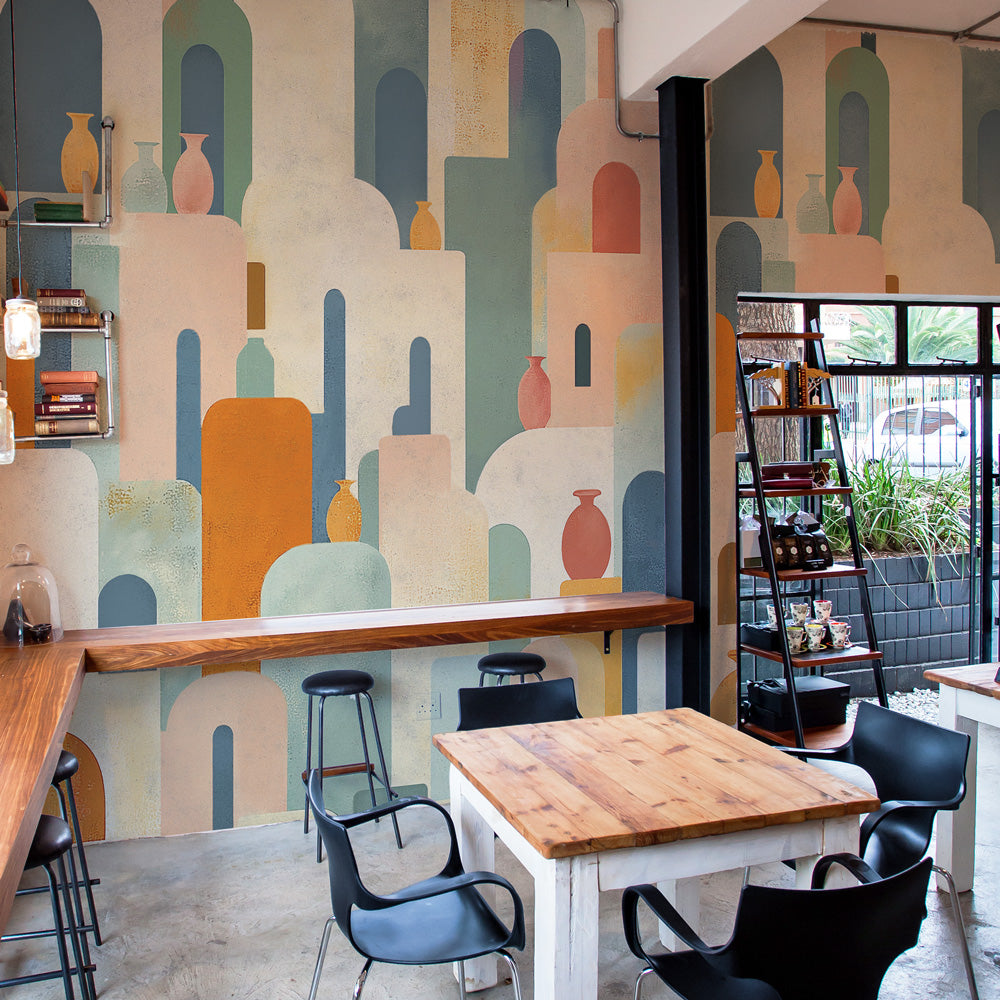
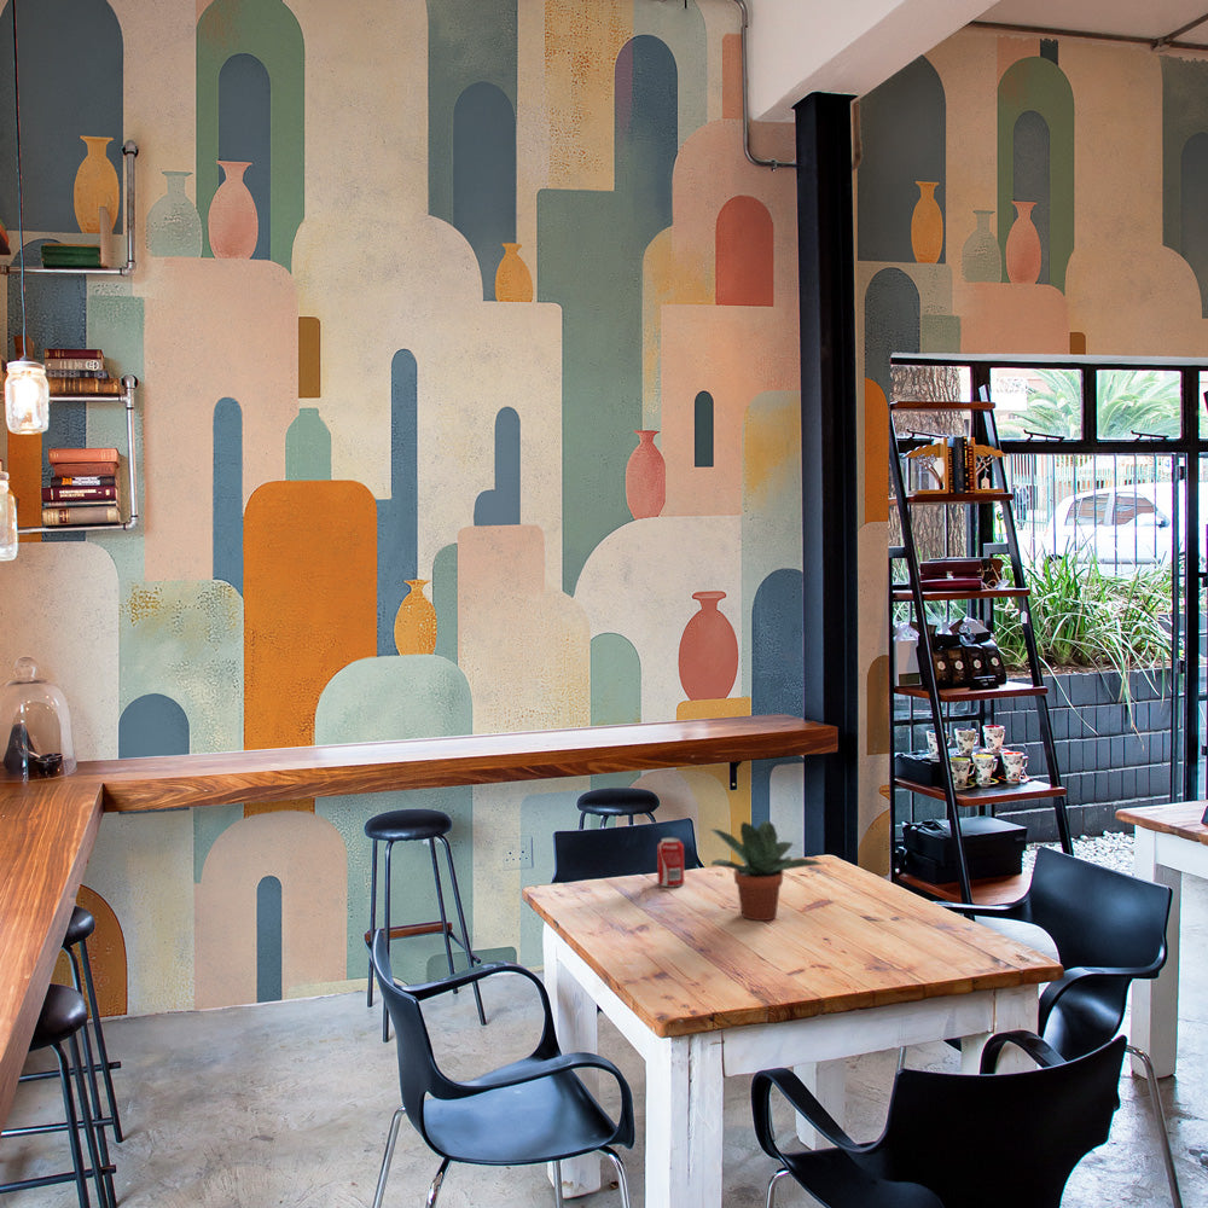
+ beverage can [656,836,685,888]
+ potted plant [708,819,825,922]
